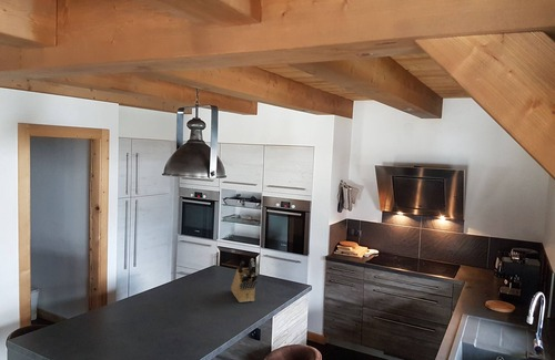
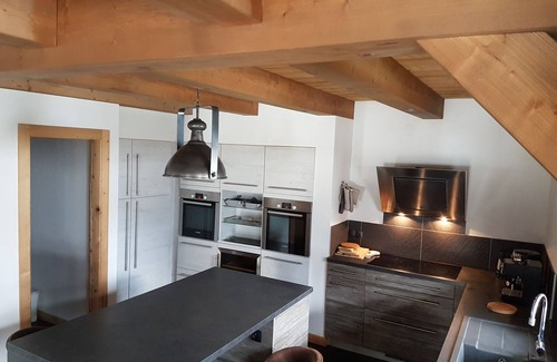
- knife block [230,257,259,304]
